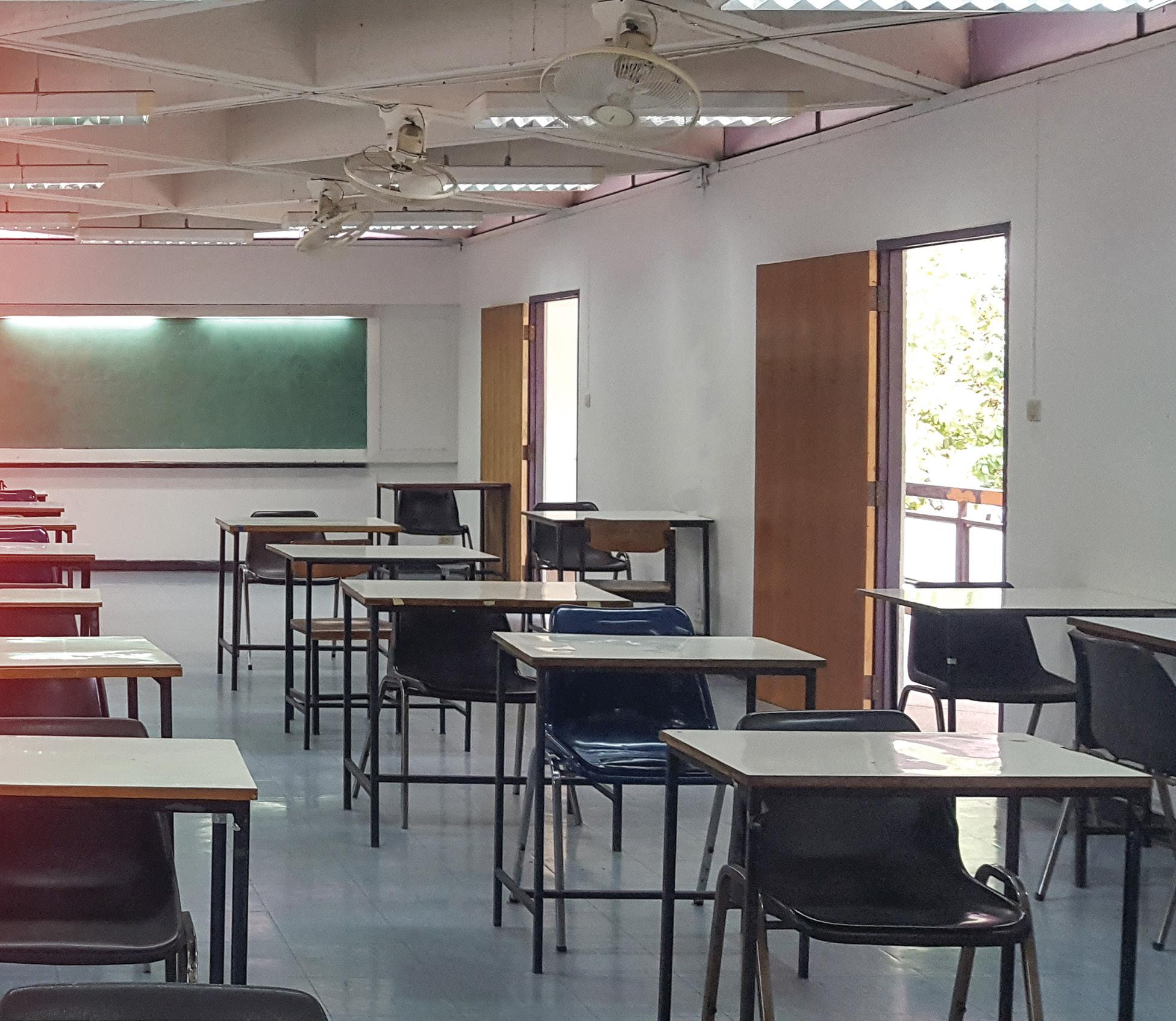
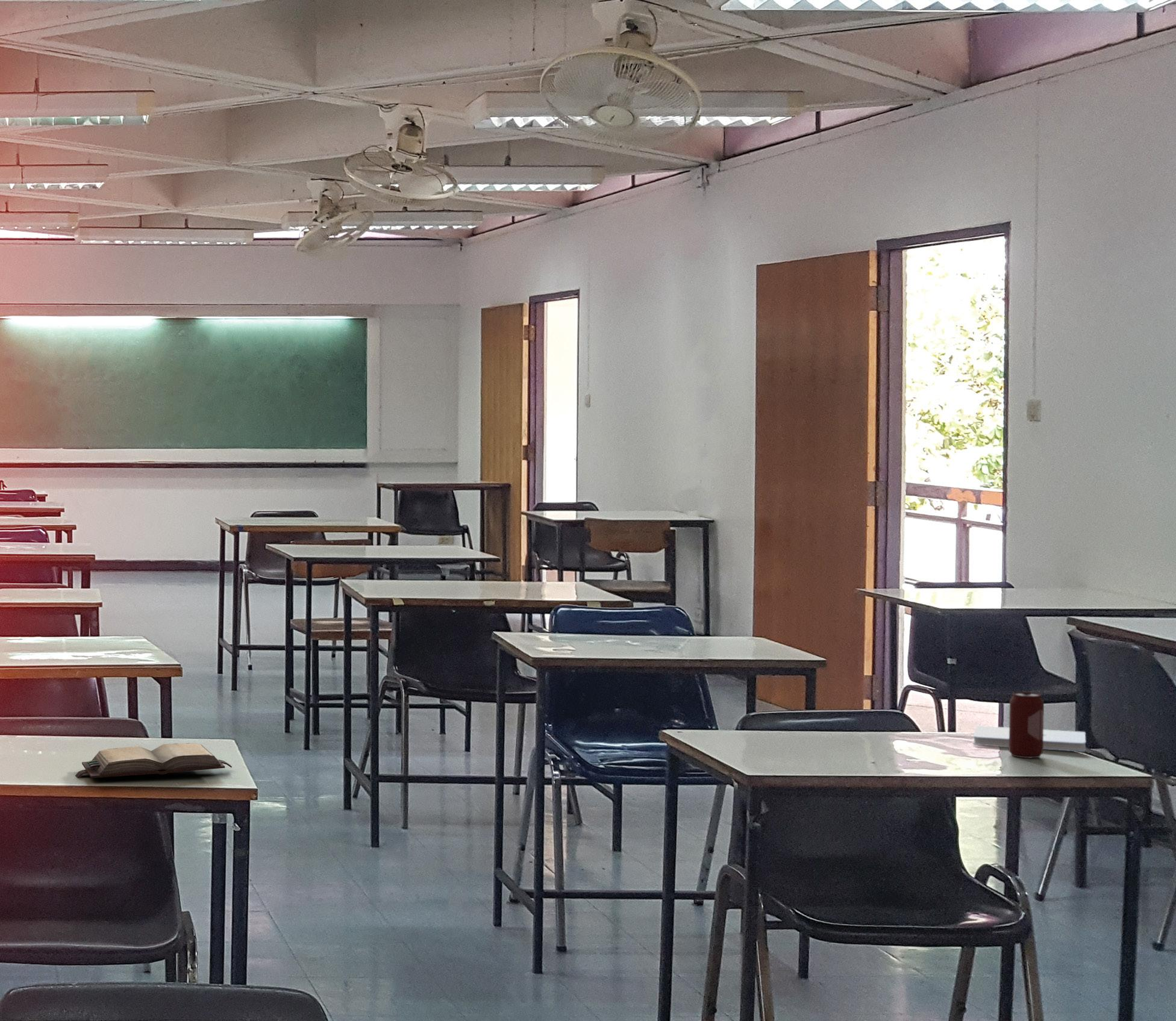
+ notepad [972,725,1086,752]
+ beverage can [1008,692,1045,758]
+ hardback book [75,743,233,779]
